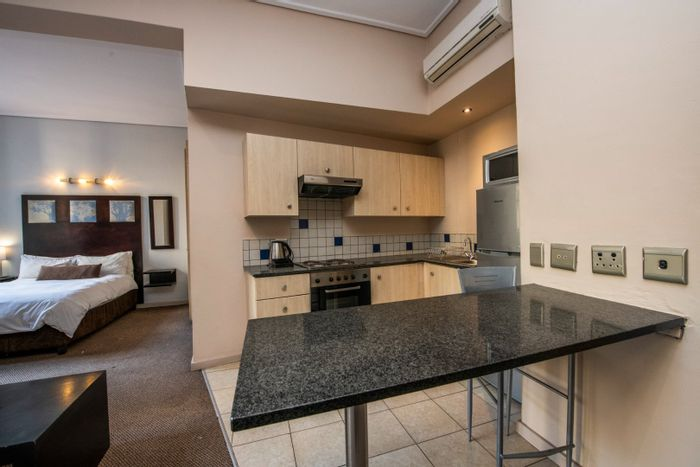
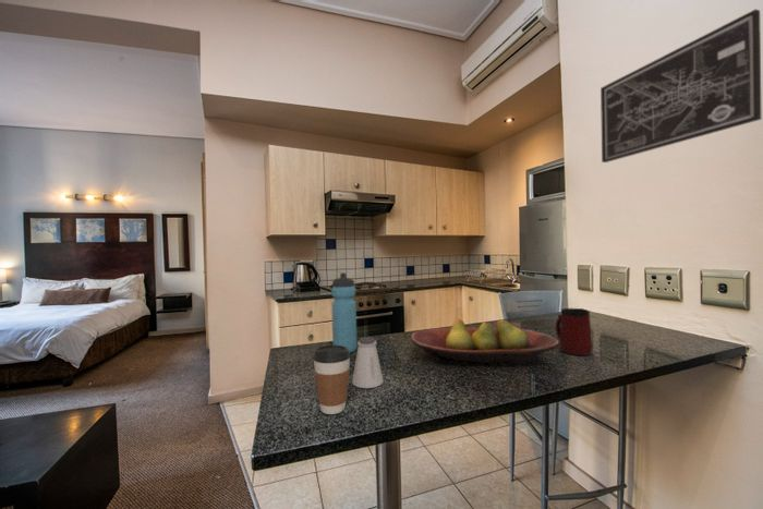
+ fruit bowl [410,318,559,366]
+ saltshaker [351,336,385,389]
+ water bottle [330,271,358,354]
+ coffee cup [312,344,352,415]
+ mug [555,307,594,356]
+ wall art [600,8,763,163]
